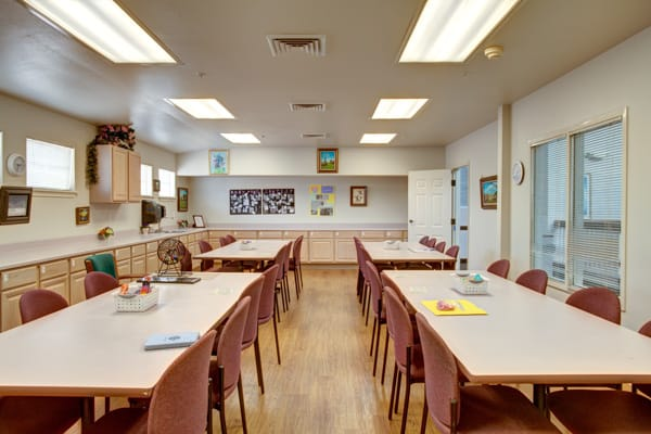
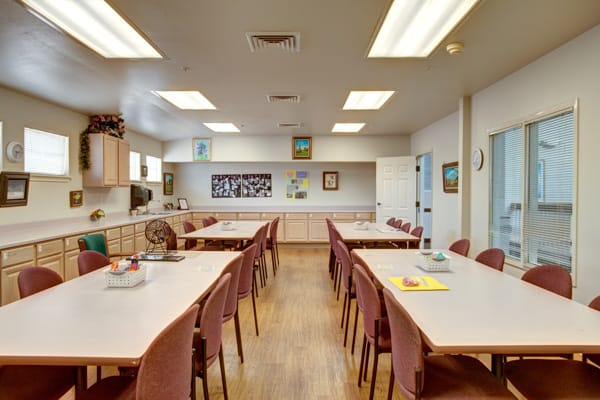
- notepad [143,330,201,350]
